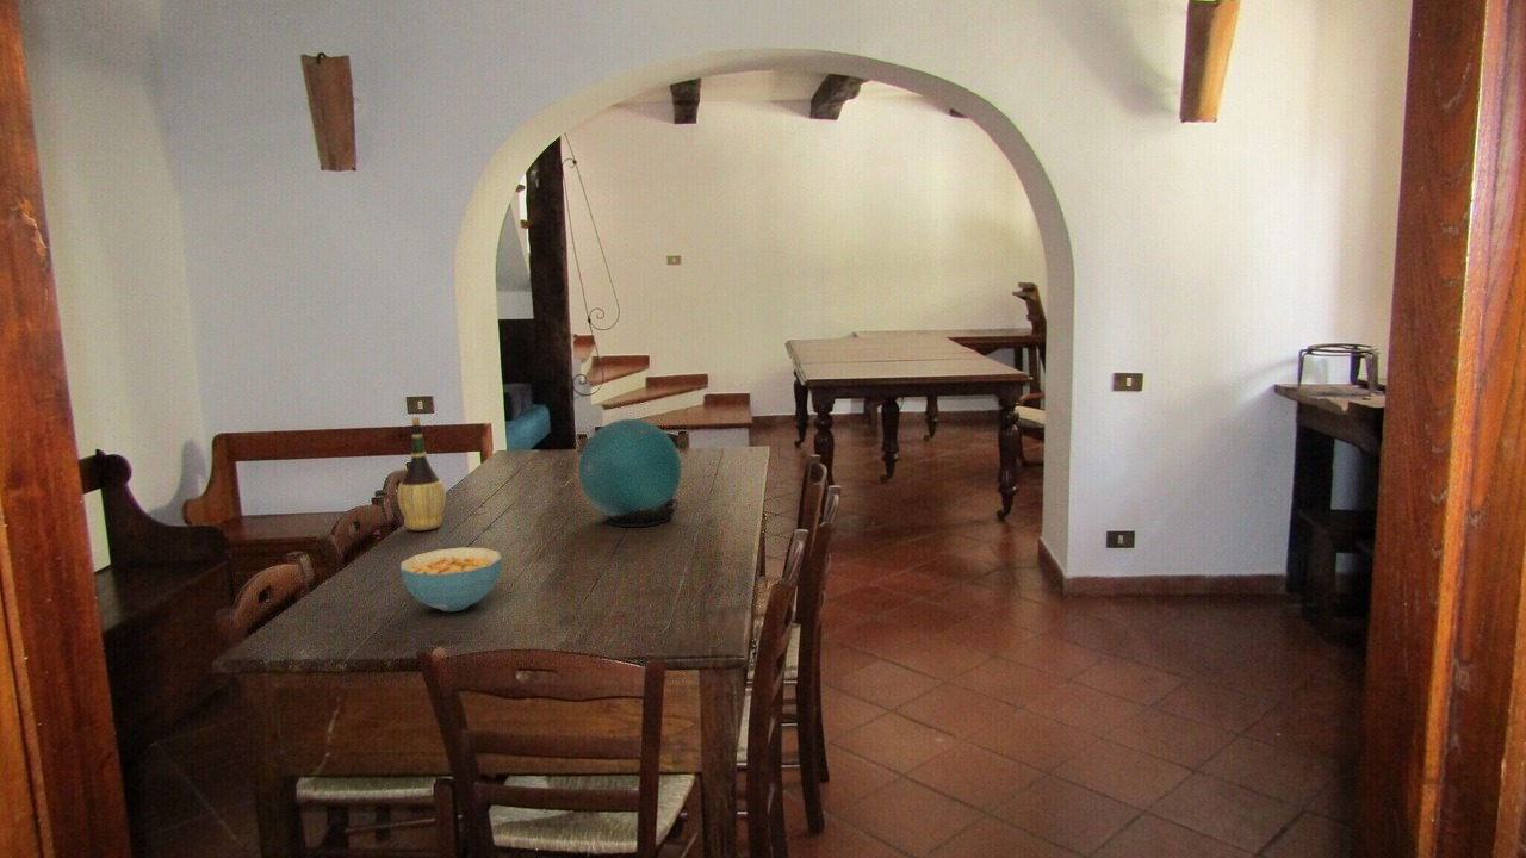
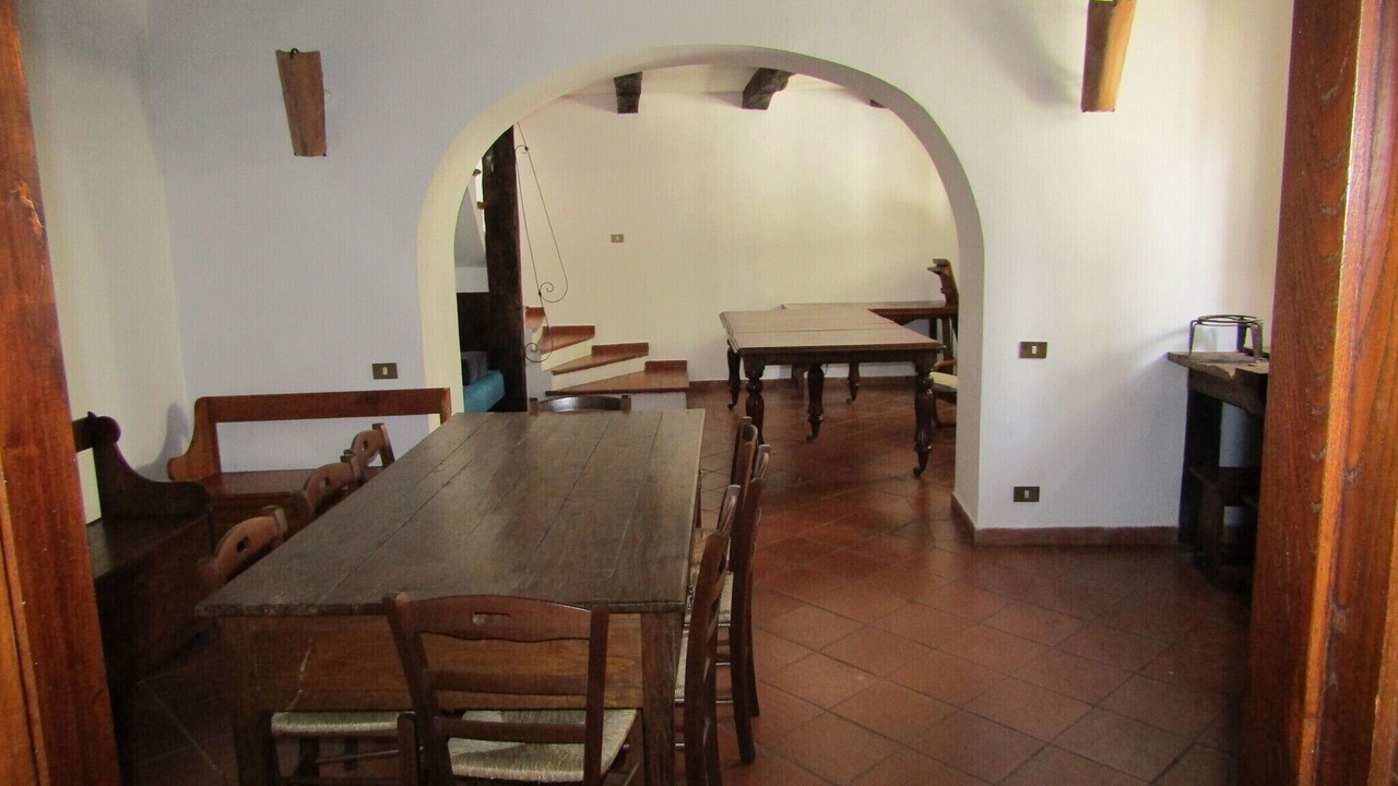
- decorative orb [578,418,682,528]
- wine bottle [396,416,447,531]
- cereal bowl [399,546,503,613]
